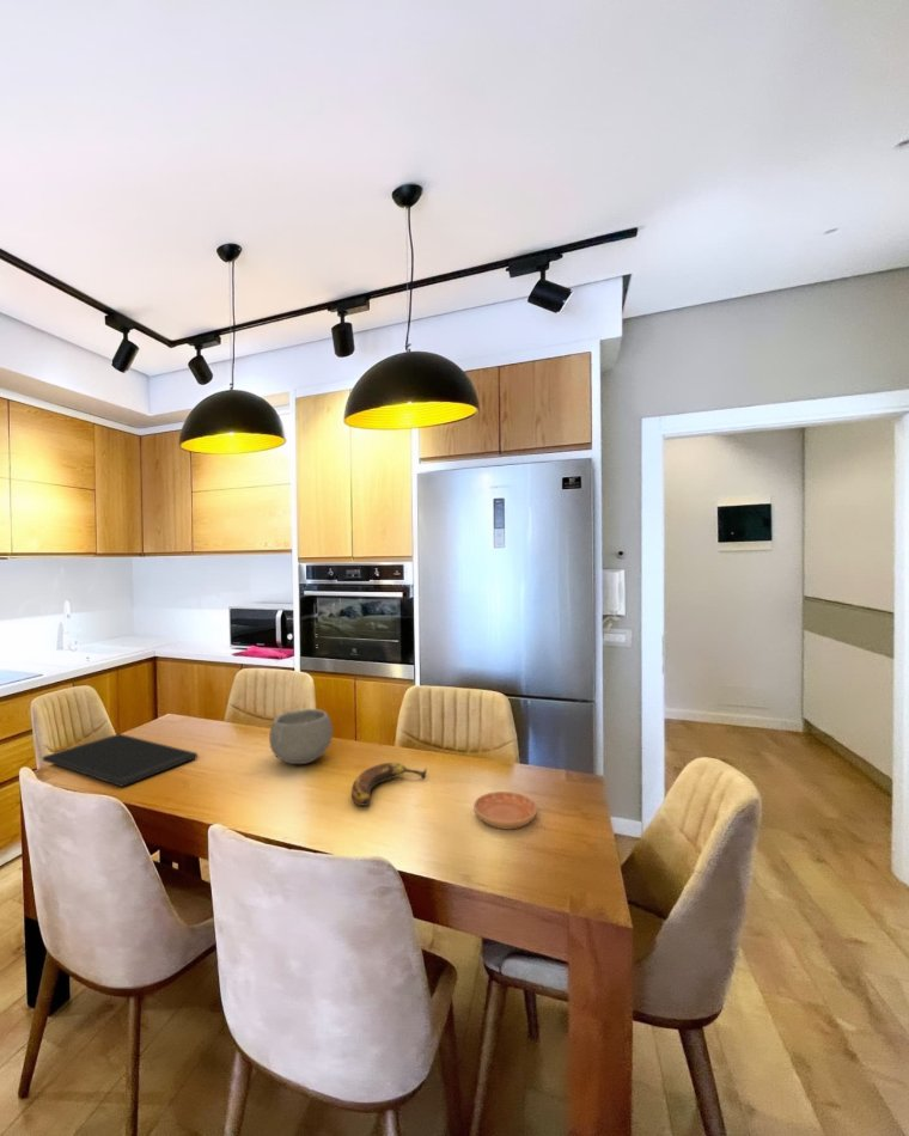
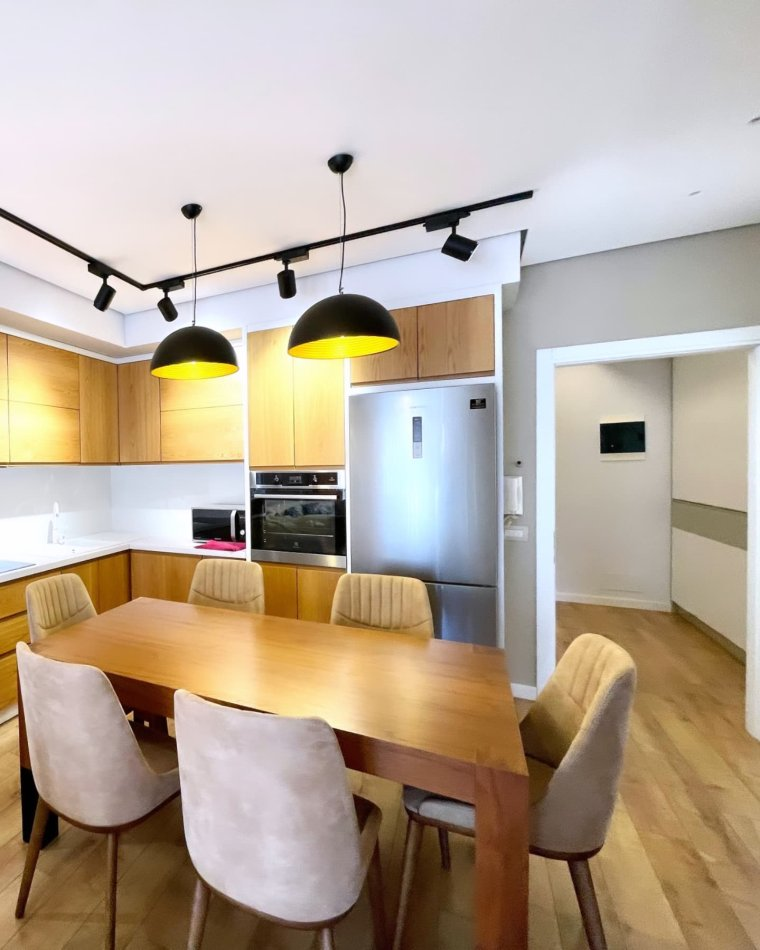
- saucer [472,790,538,830]
- banana [350,762,428,807]
- bowl [268,708,334,765]
- cutting board [42,733,199,788]
